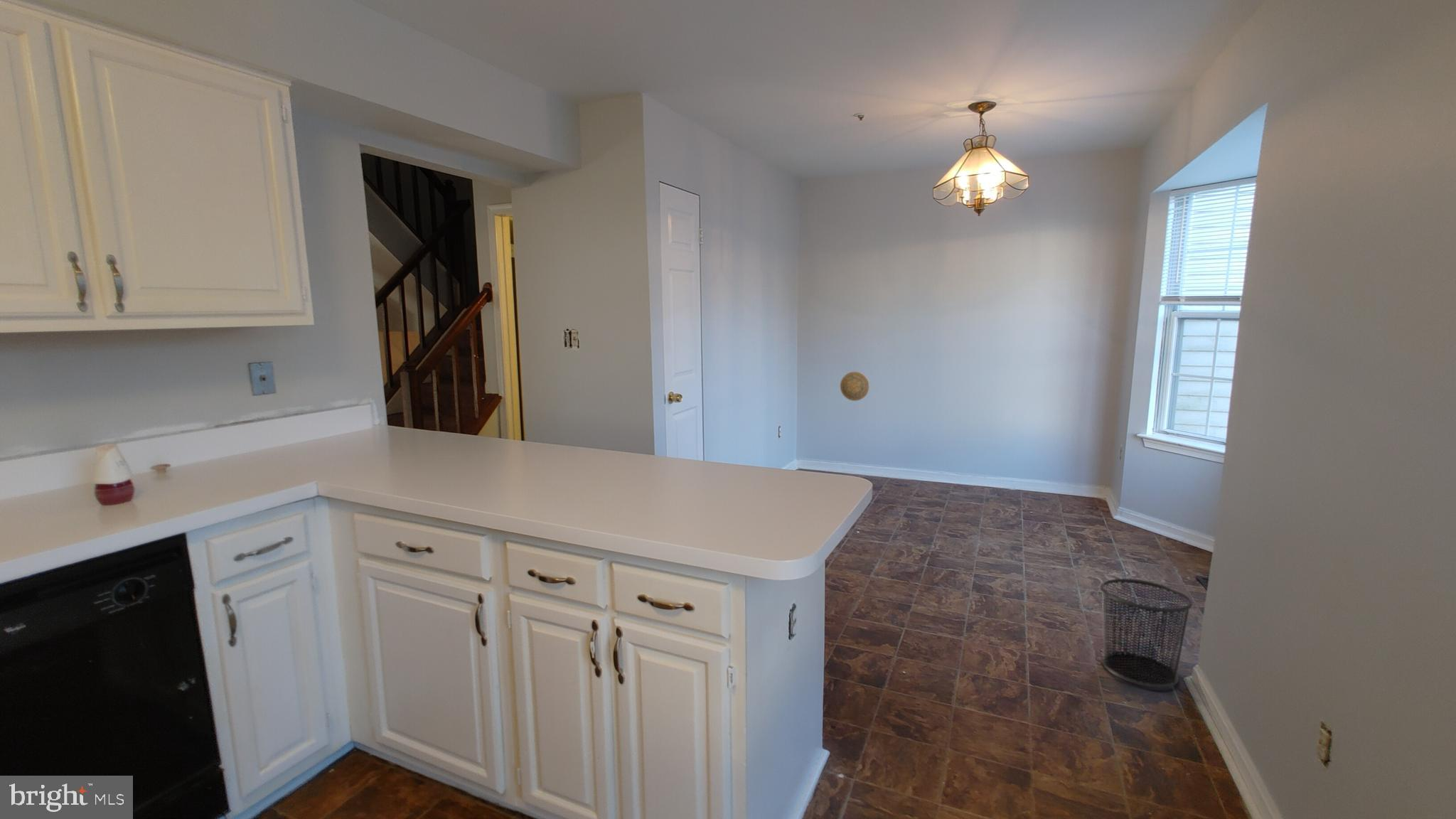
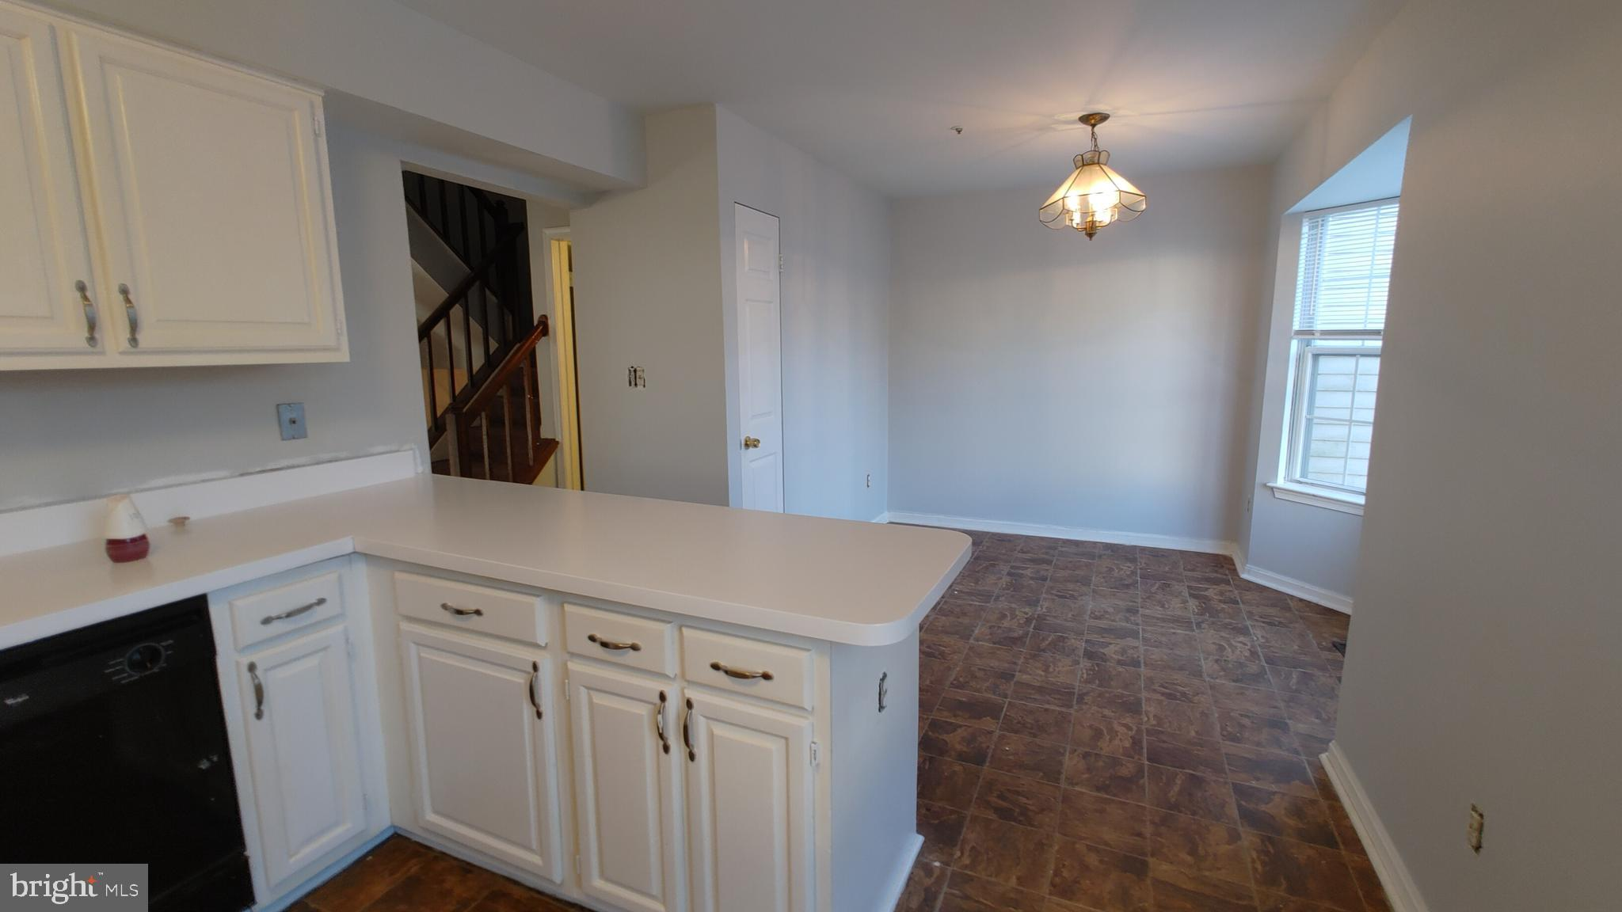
- waste bin [1100,578,1194,688]
- decorative plate [840,371,870,402]
